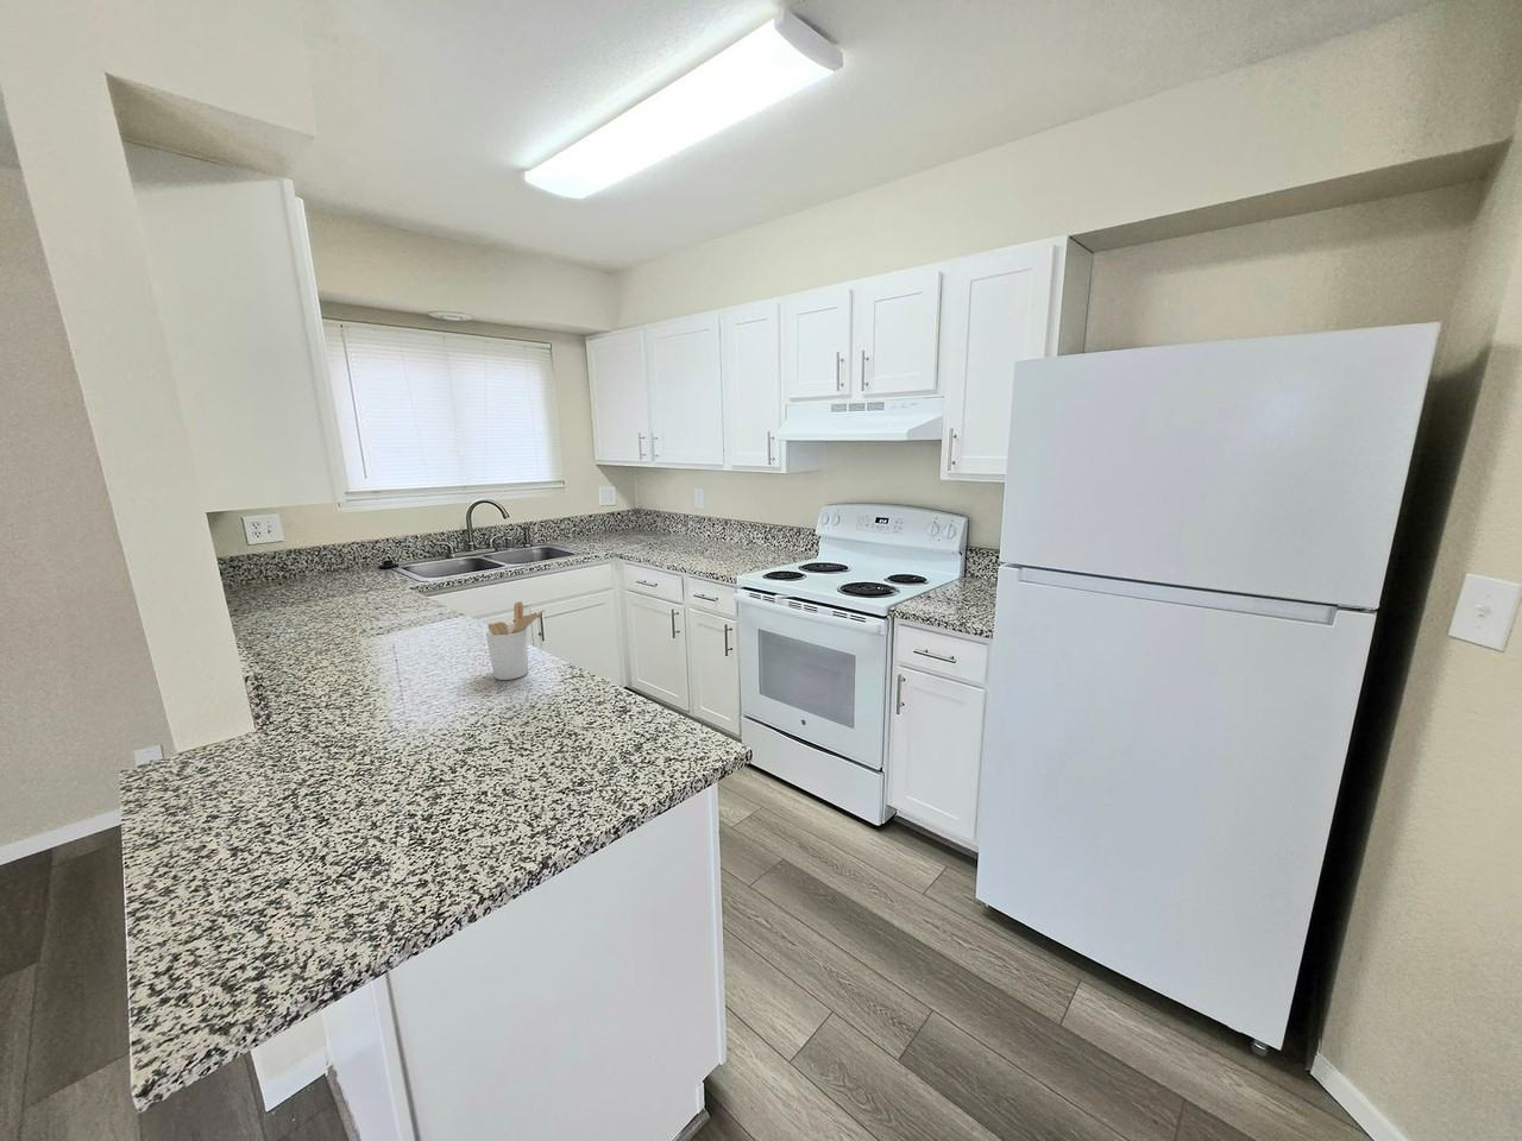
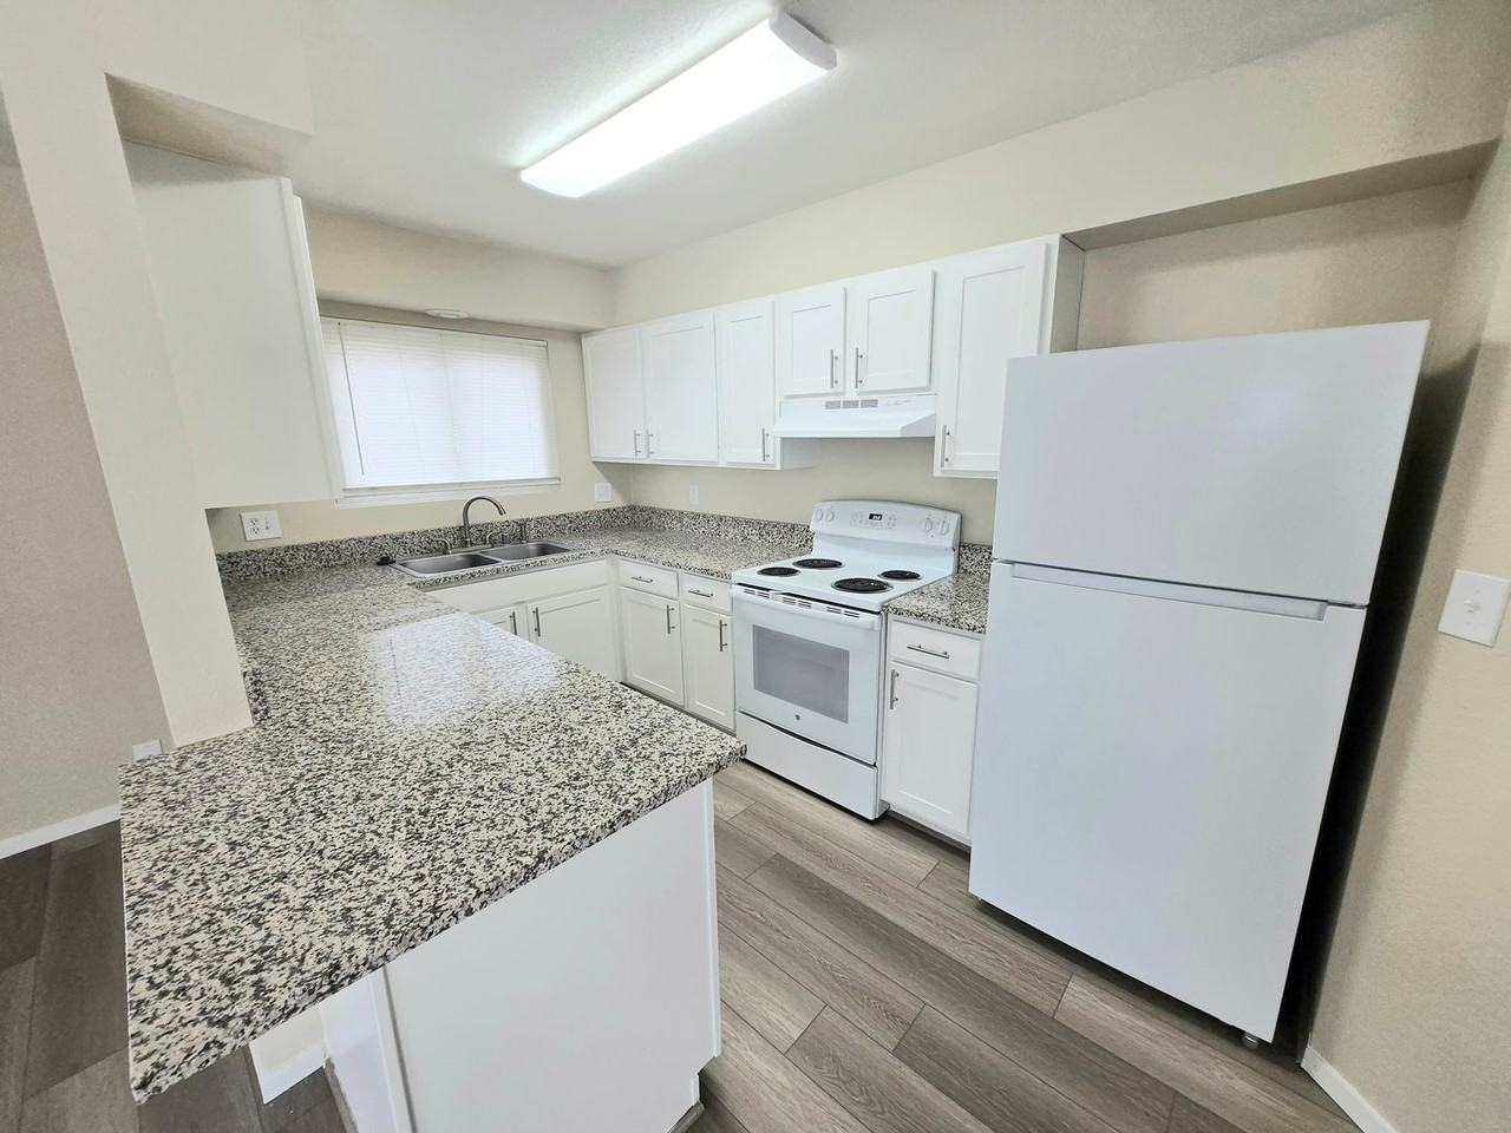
- utensil holder [485,600,545,681]
